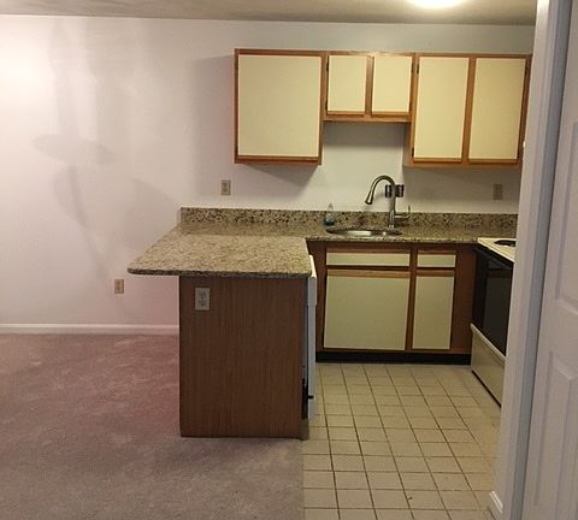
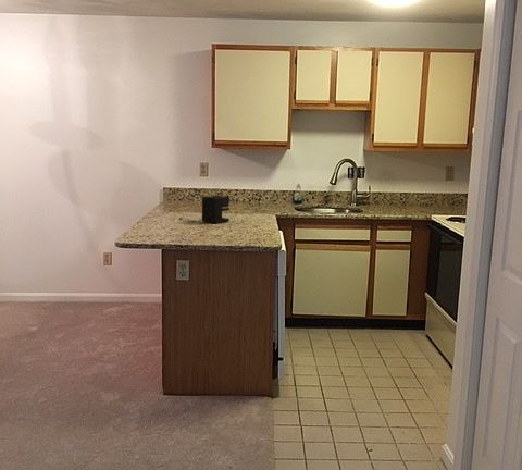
+ coffee maker [178,195,231,224]
